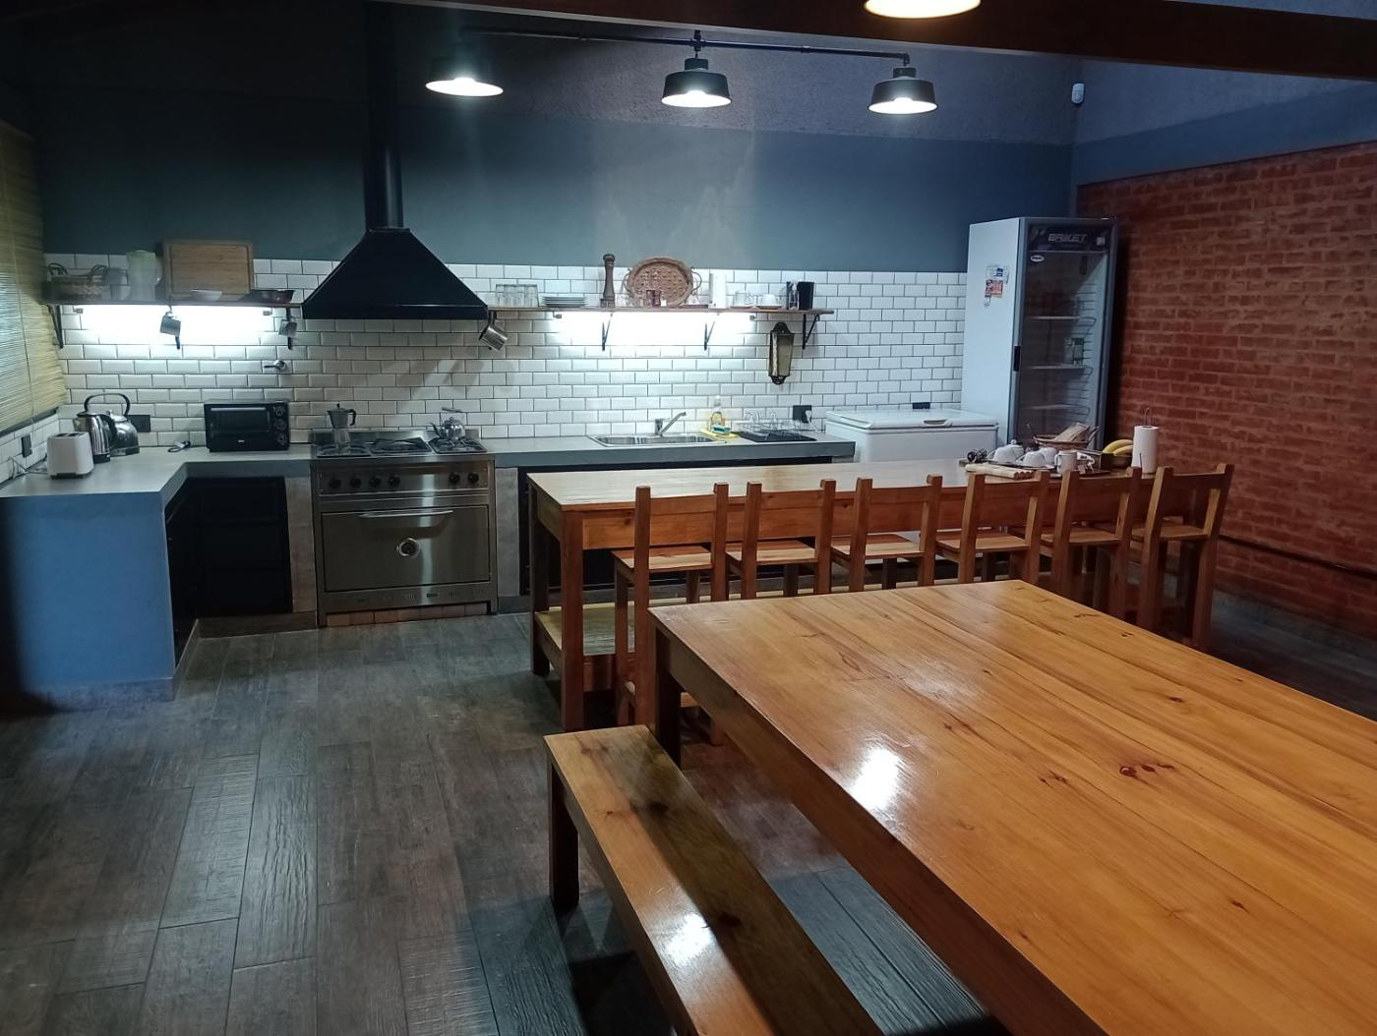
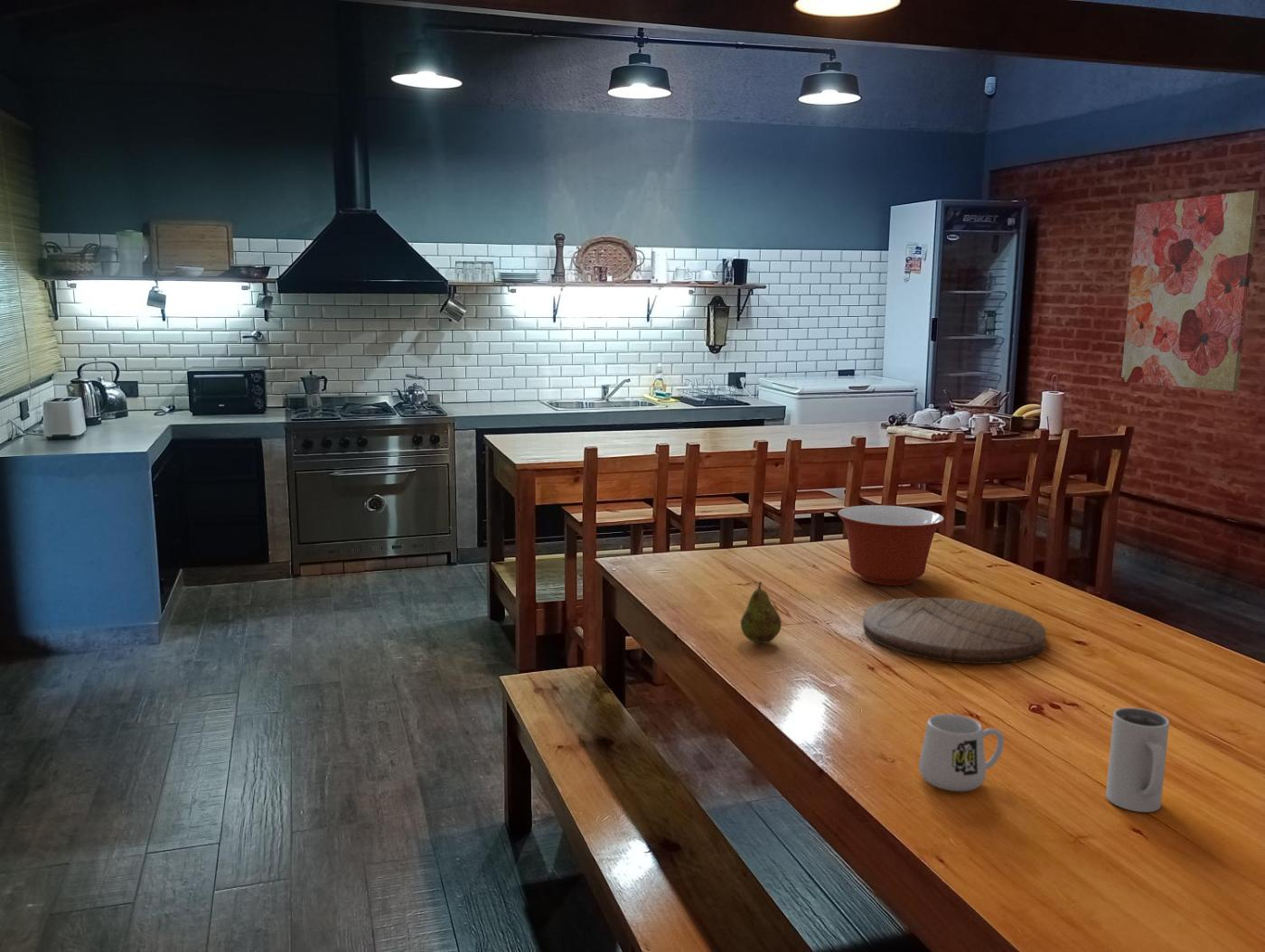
+ wall art [1120,190,1260,392]
+ mug [918,713,1005,792]
+ mixing bowl [837,505,945,586]
+ fruit [740,581,782,644]
+ cutting board [862,596,1046,665]
+ mug [1105,706,1170,813]
